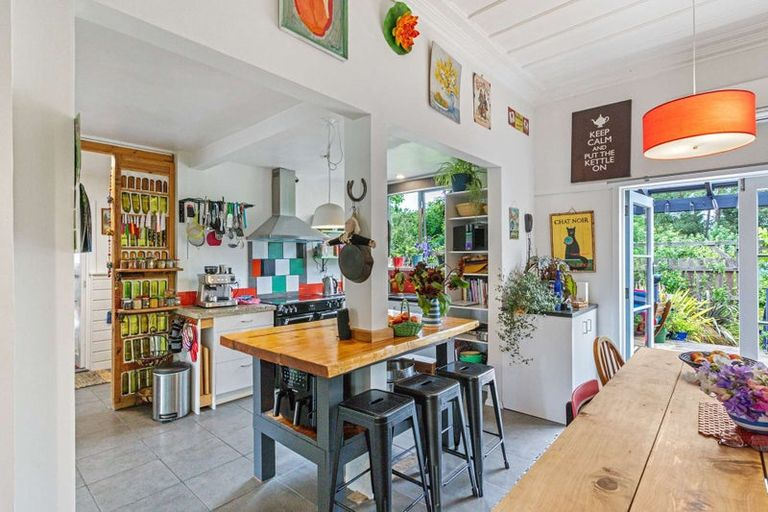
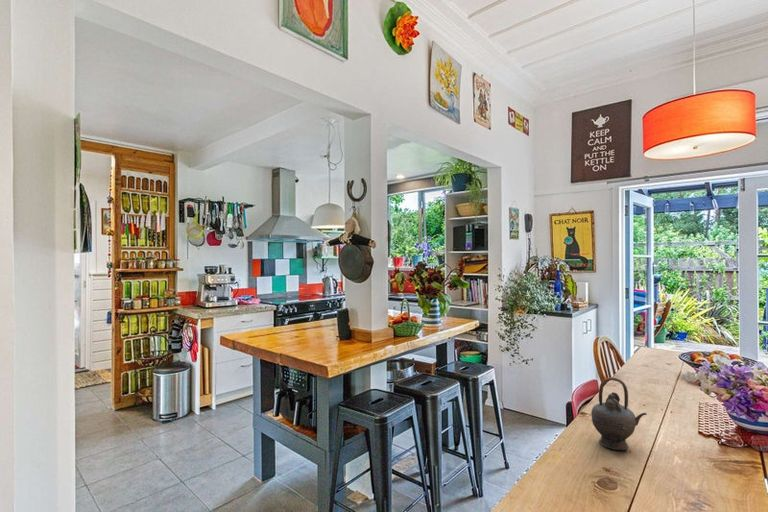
+ teapot [590,376,648,451]
